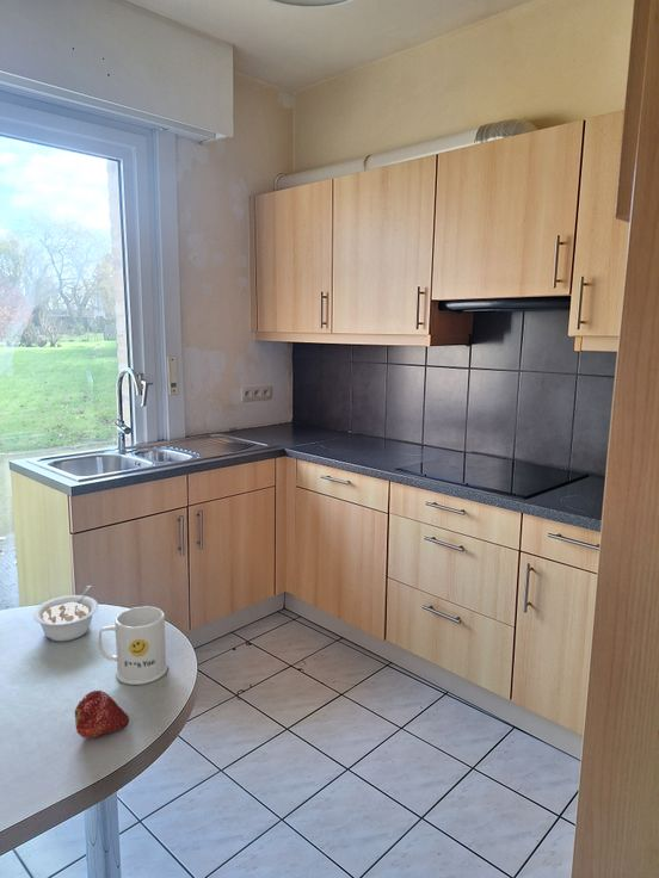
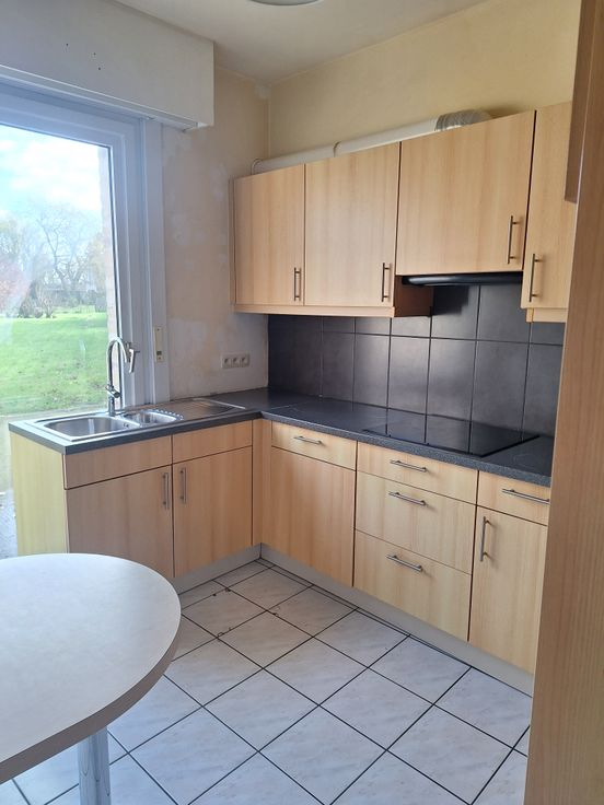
- mug [97,605,168,686]
- fruit [74,690,130,740]
- legume [32,585,99,643]
